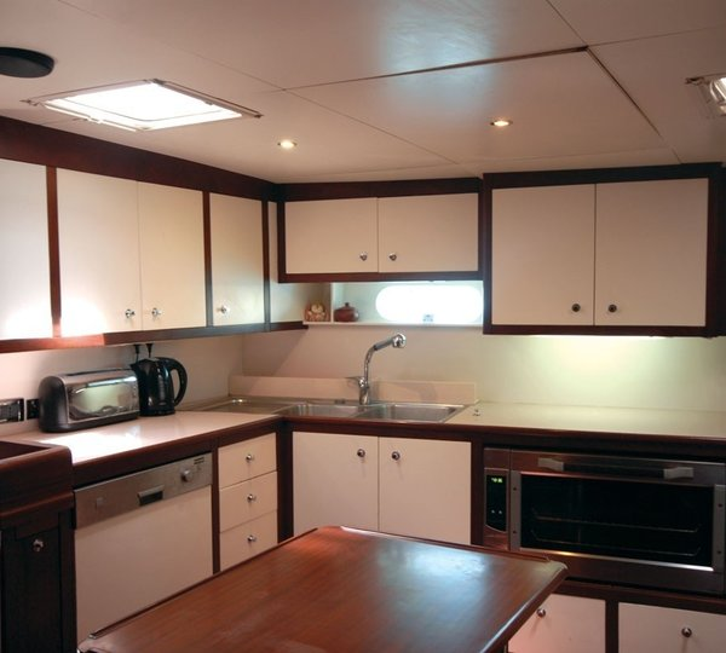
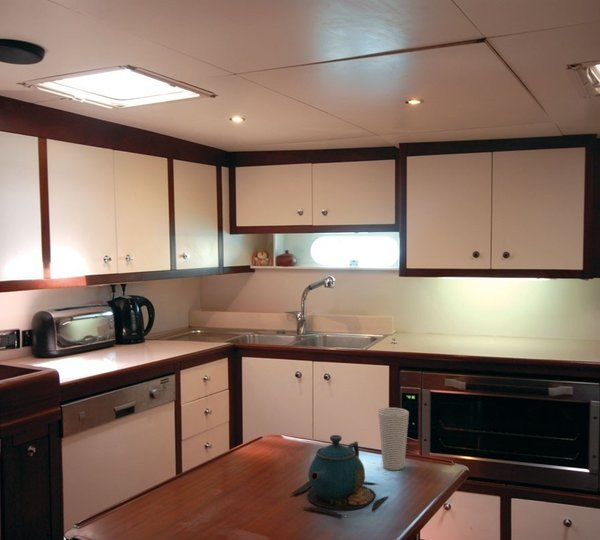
+ cup [377,407,410,471]
+ teapot [289,434,389,518]
